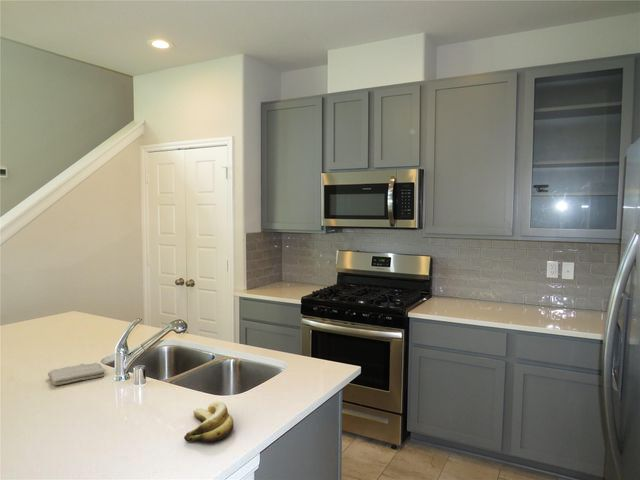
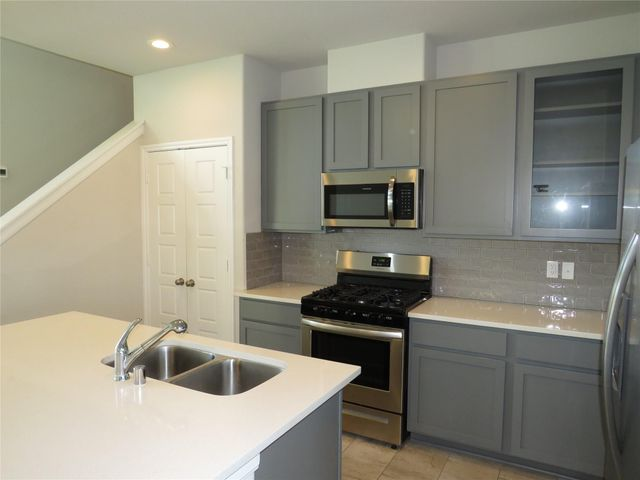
- banana [183,400,234,443]
- washcloth [47,362,106,386]
